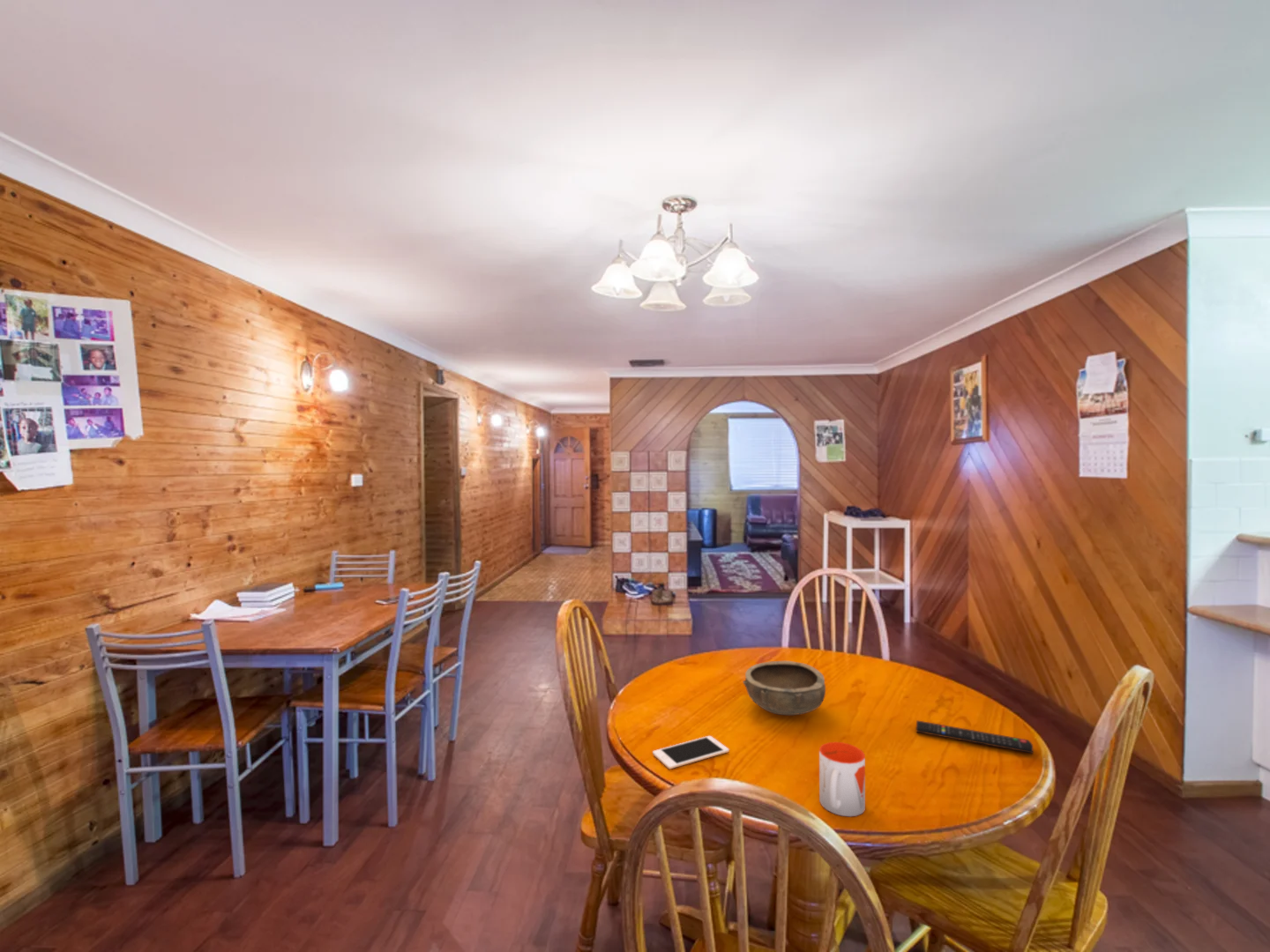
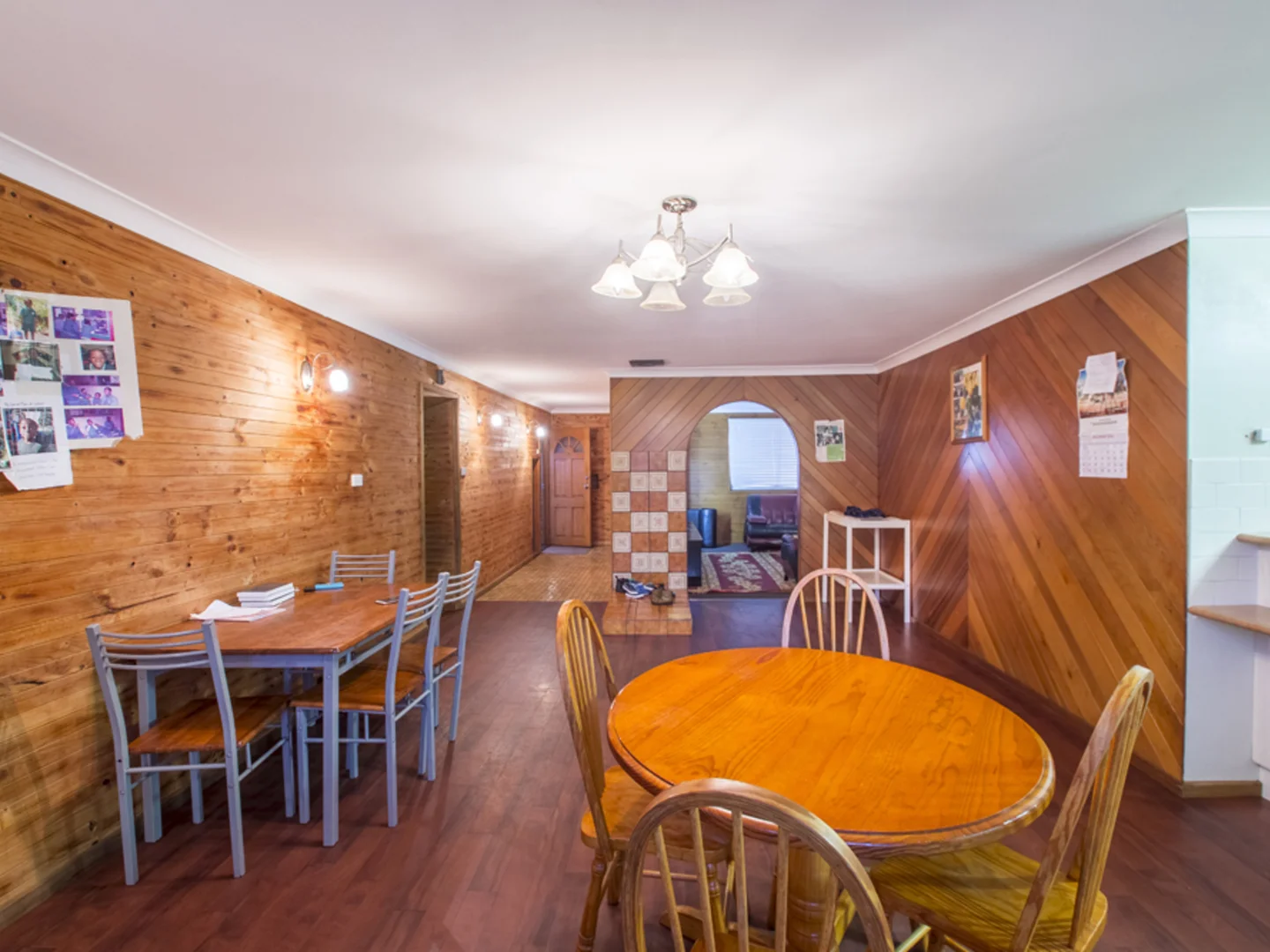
- mug [818,741,866,817]
- bowl [742,660,826,716]
- cell phone [652,735,730,770]
- remote control [915,719,1034,755]
